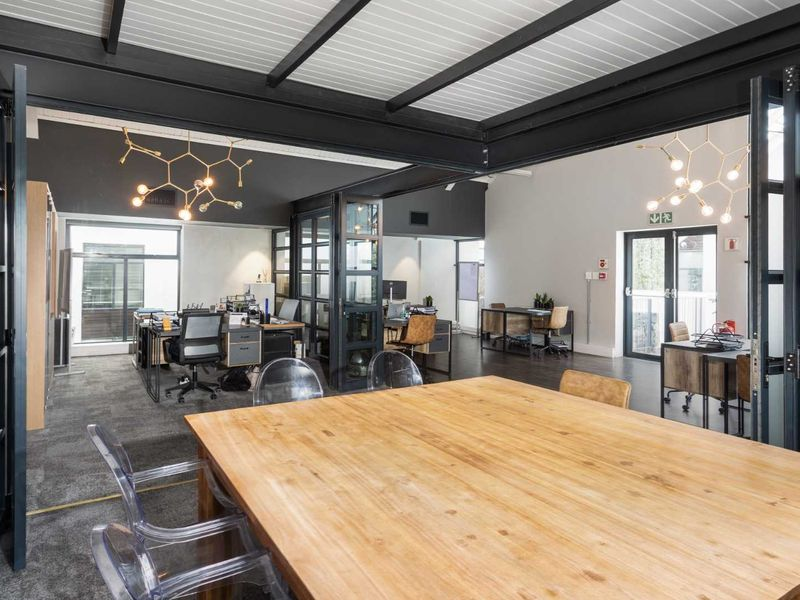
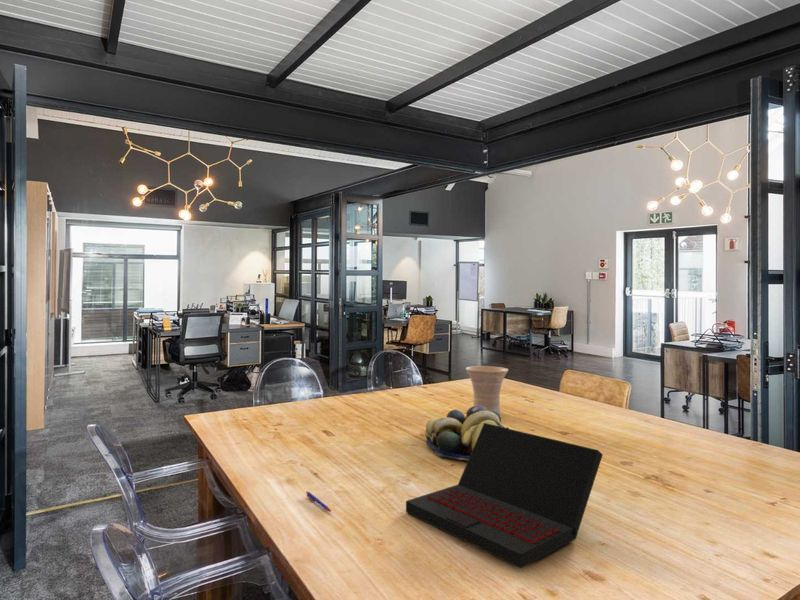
+ laptop [405,423,604,569]
+ vase [465,365,509,414]
+ pen [305,490,332,513]
+ fruit bowl [424,405,510,462]
